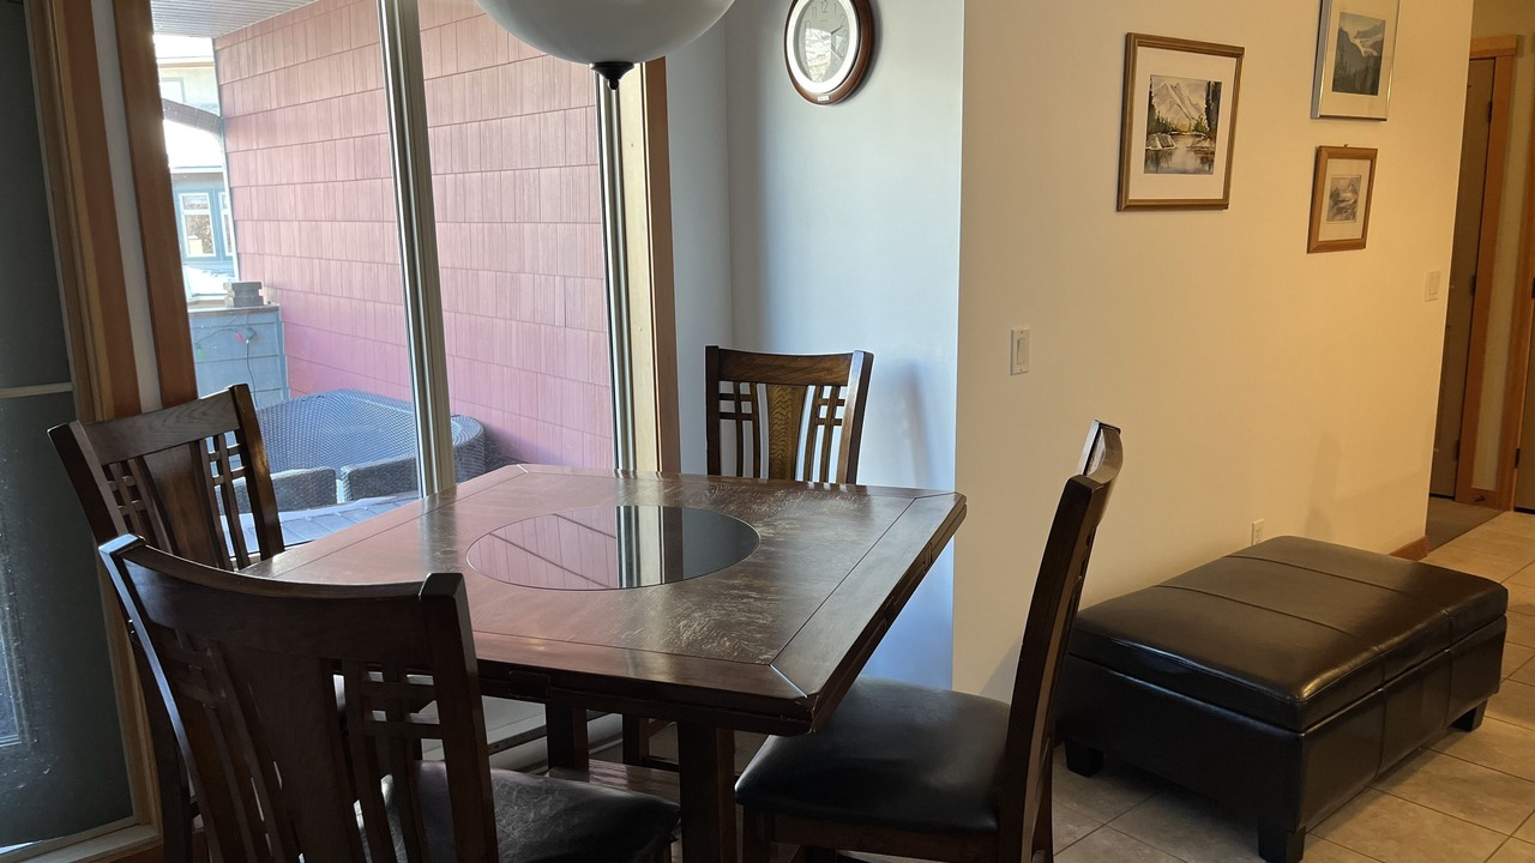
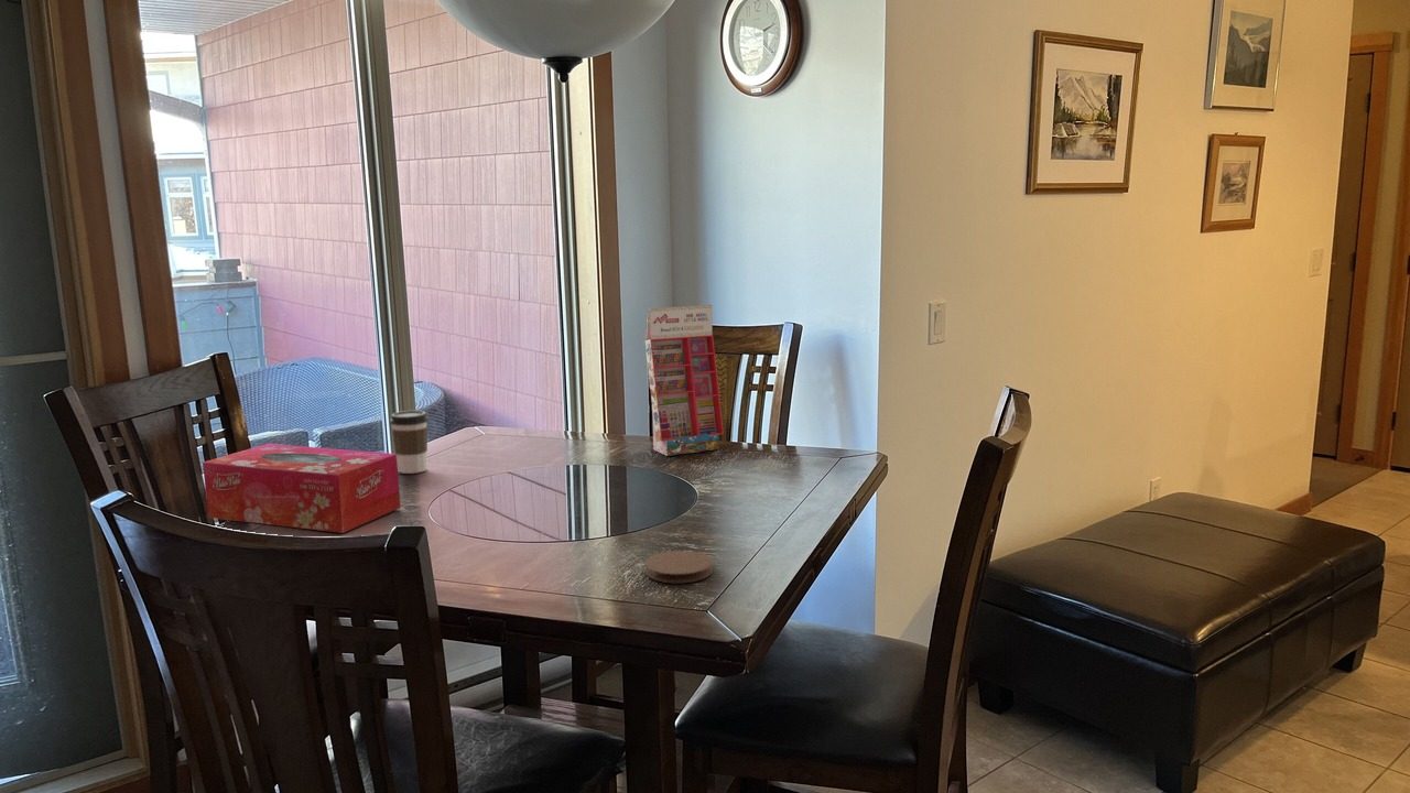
+ gift box [644,304,725,457]
+ coaster [644,550,714,584]
+ tissue box [202,443,401,534]
+ coffee cup [389,410,430,475]
